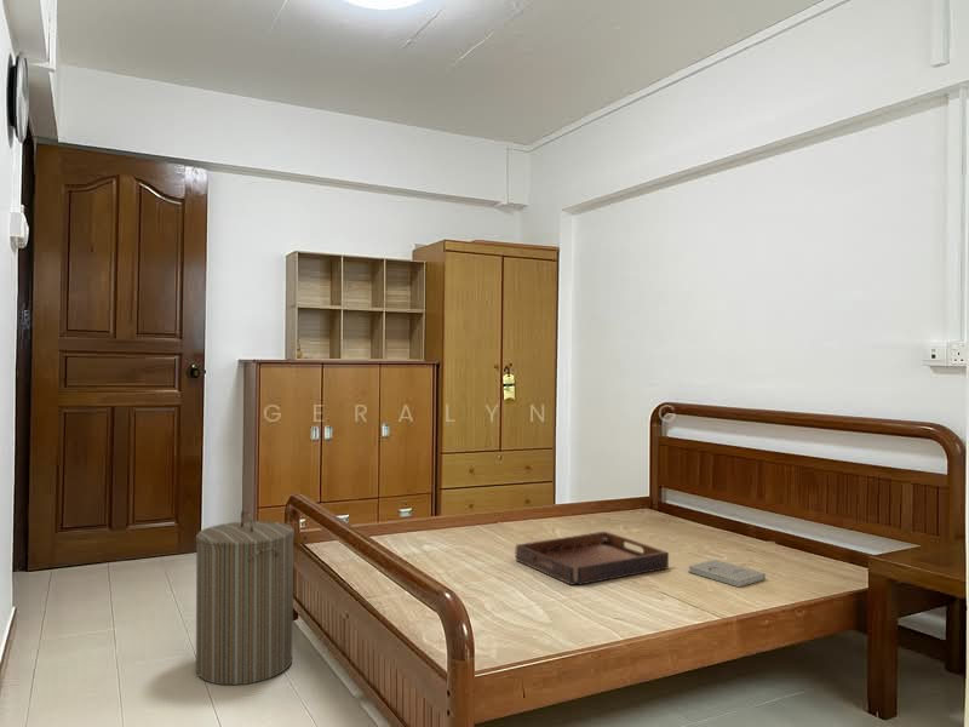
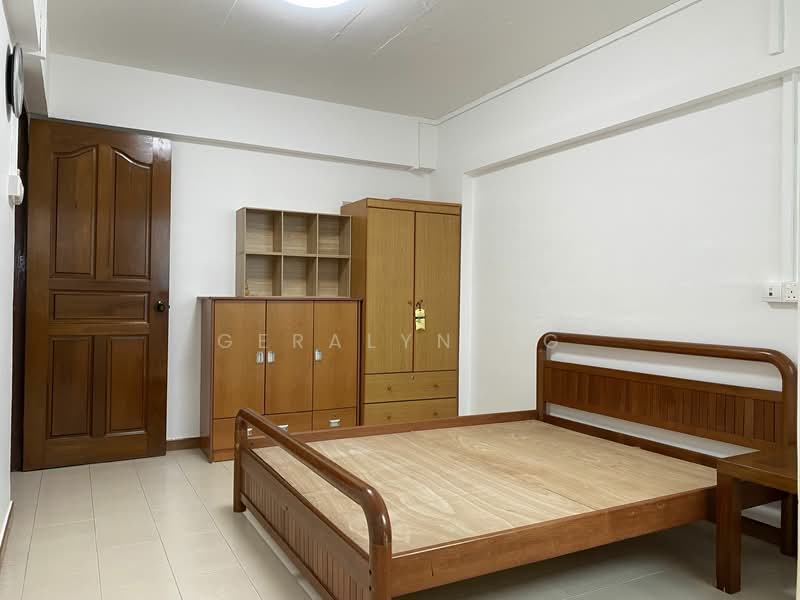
- serving tray [515,531,670,586]
- book [687,559,767,588]
- laundry hamper [195,508,296,686]
